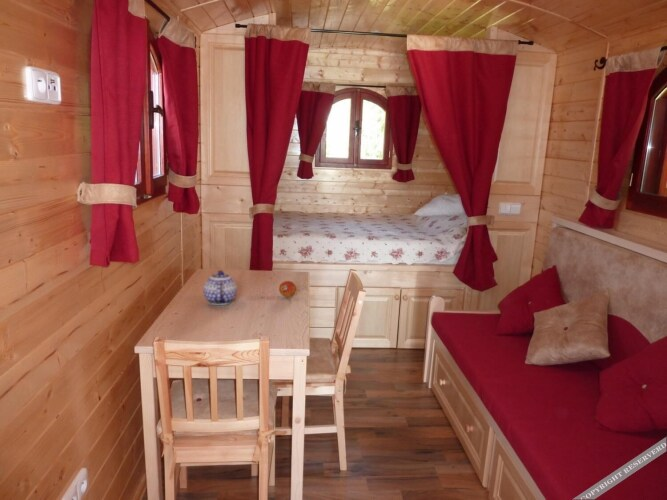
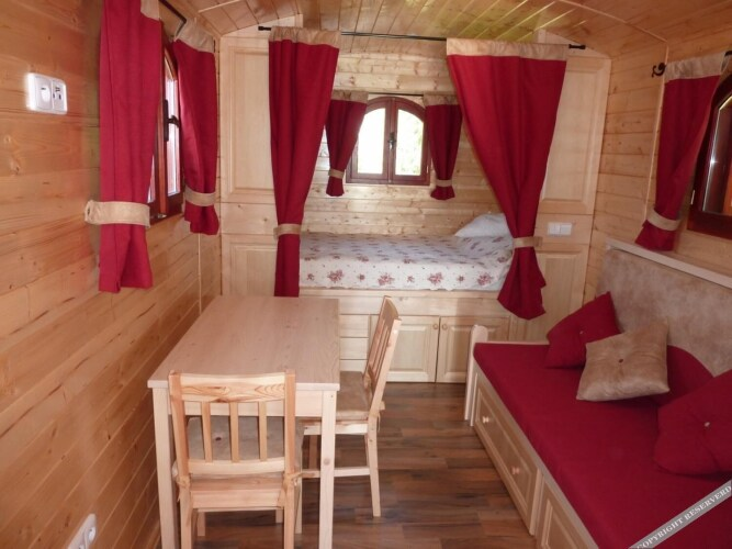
- teapot [202,269,238,306]
- fruit [278,280,297,299]
